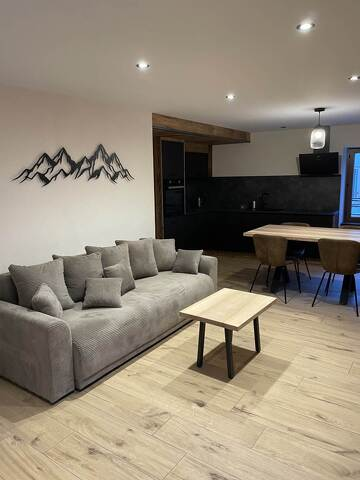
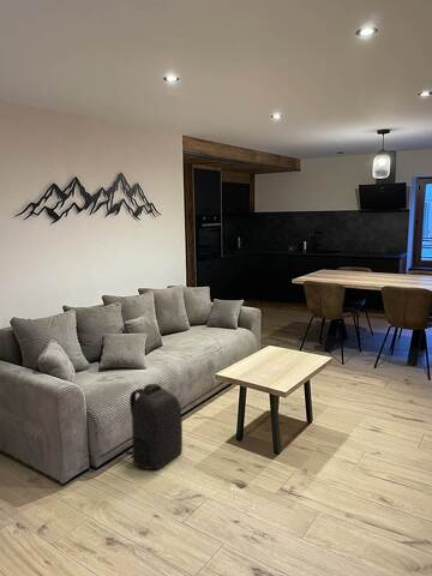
+ backpack [126,383,184,470]
